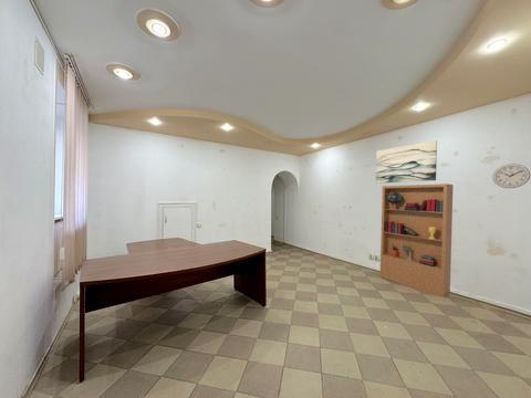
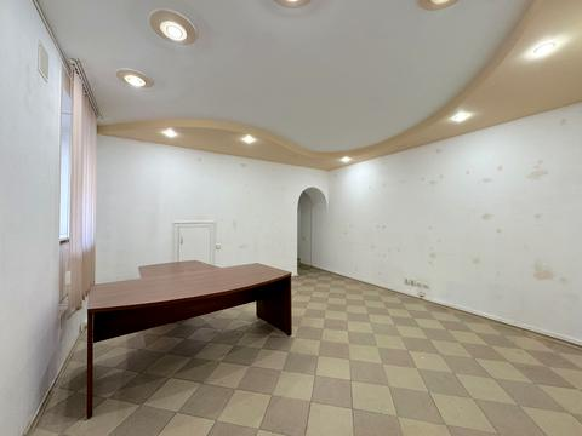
- bookcase [379,182,455,298]
- wall clock [491,163,531,189]
- wall art [375,139,438,185]
